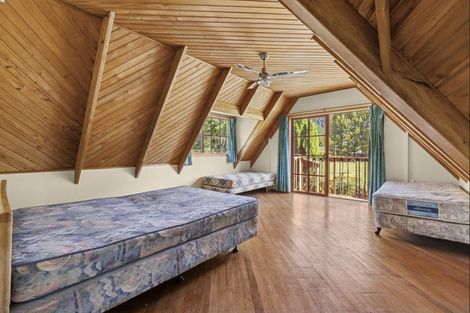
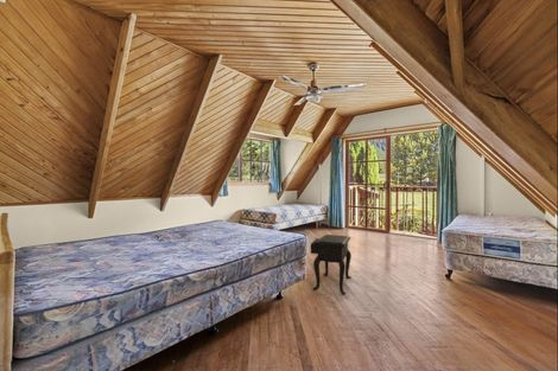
+ side table [310,234,353,296]
